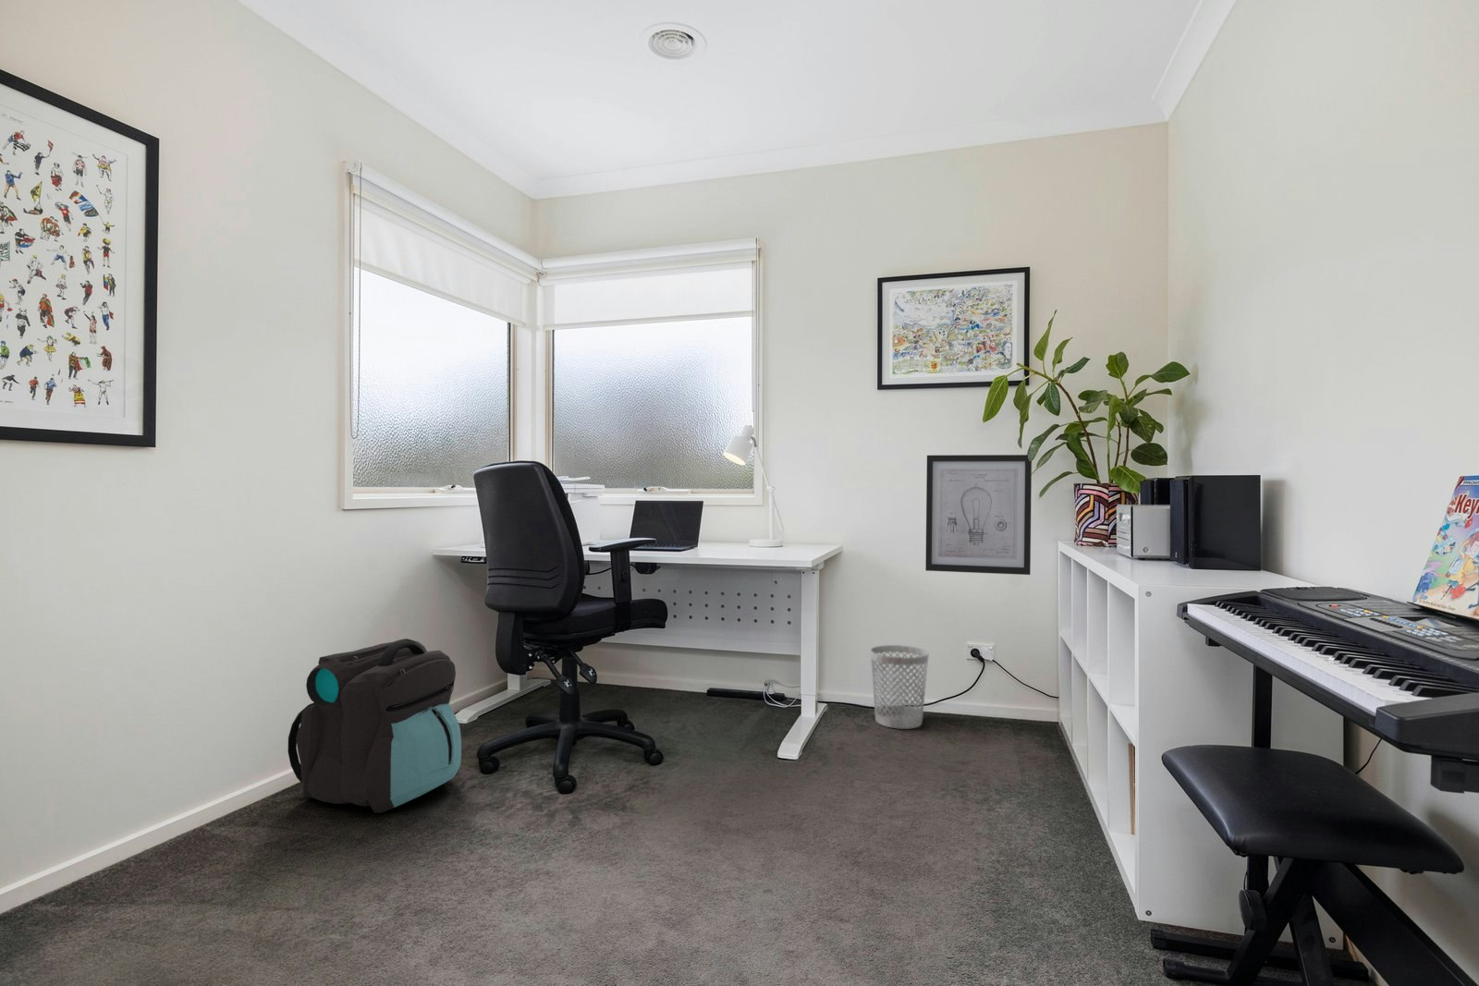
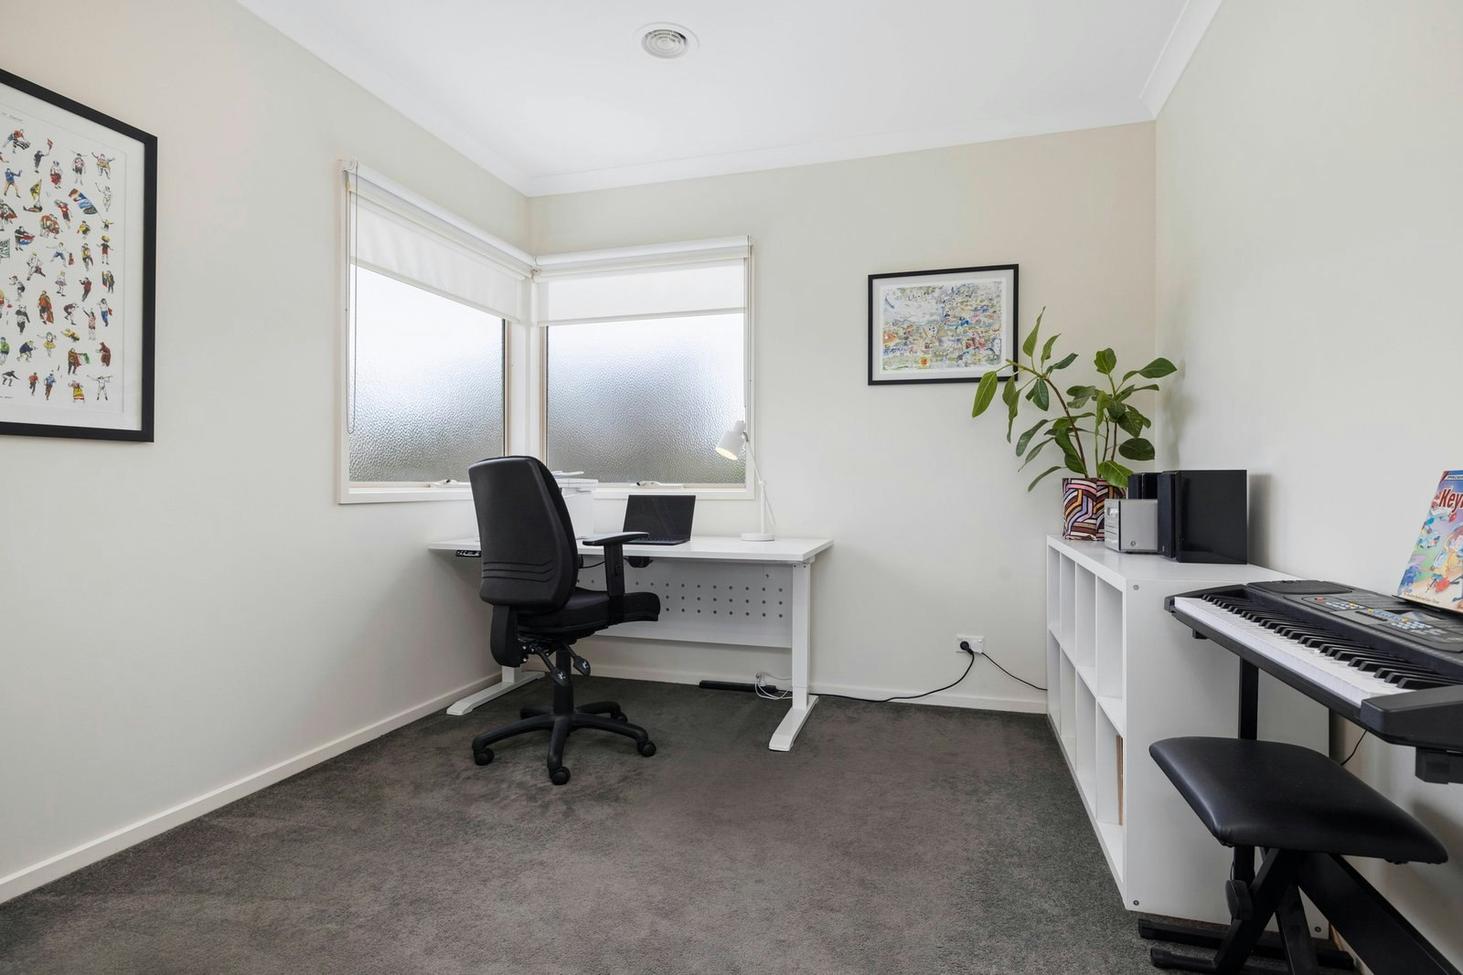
- wall art [924,453,1032,576]
- wastebasket [869,644,930,730]
- backpack [286,637,462,814]
